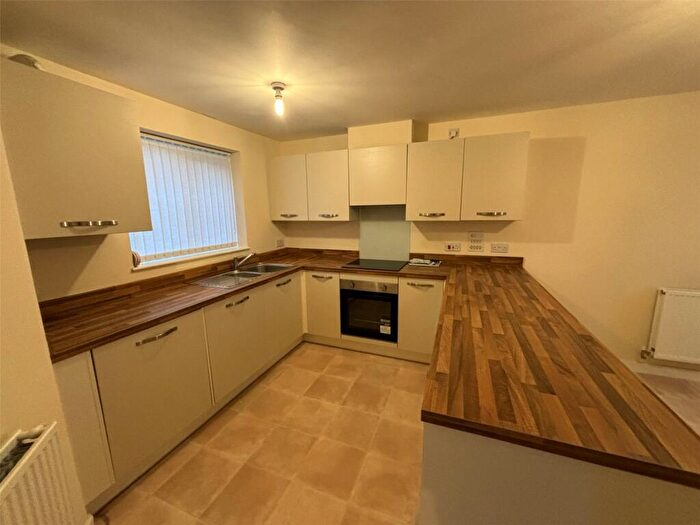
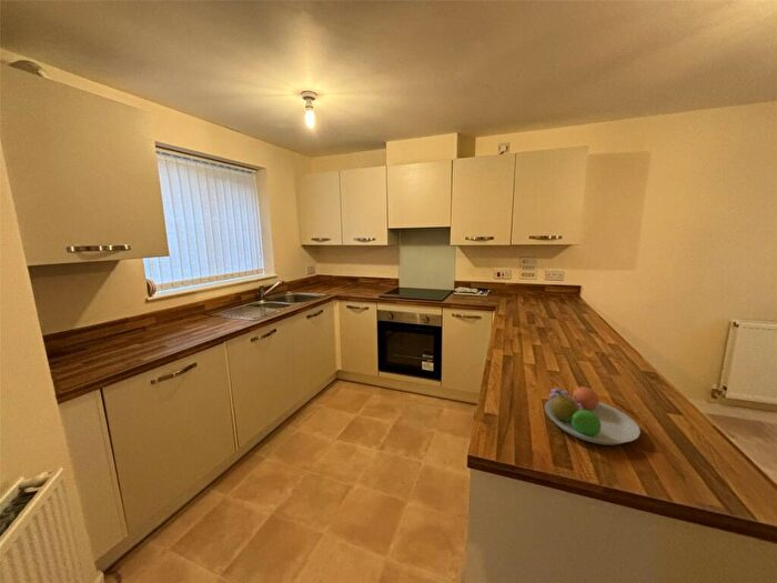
+ fruit bowl [544,384,642,446]
